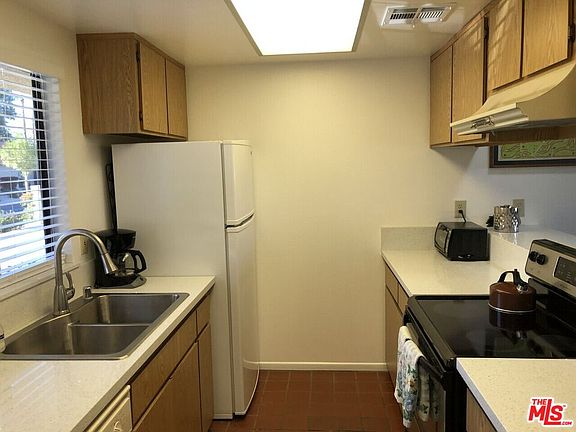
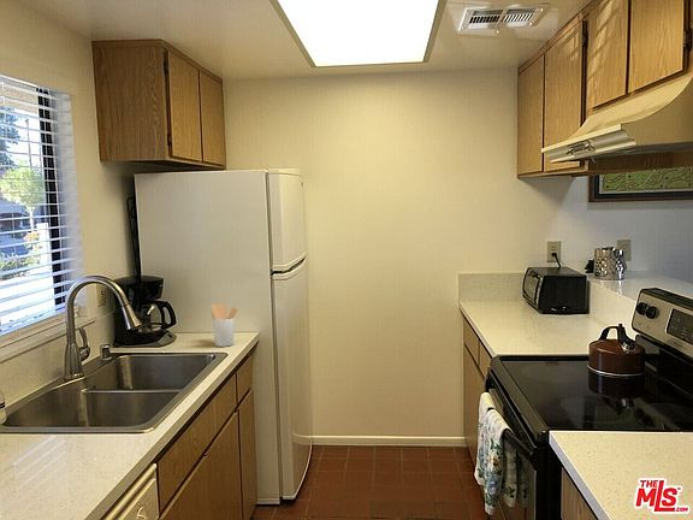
+ utensil holder [209,302,238,348]
